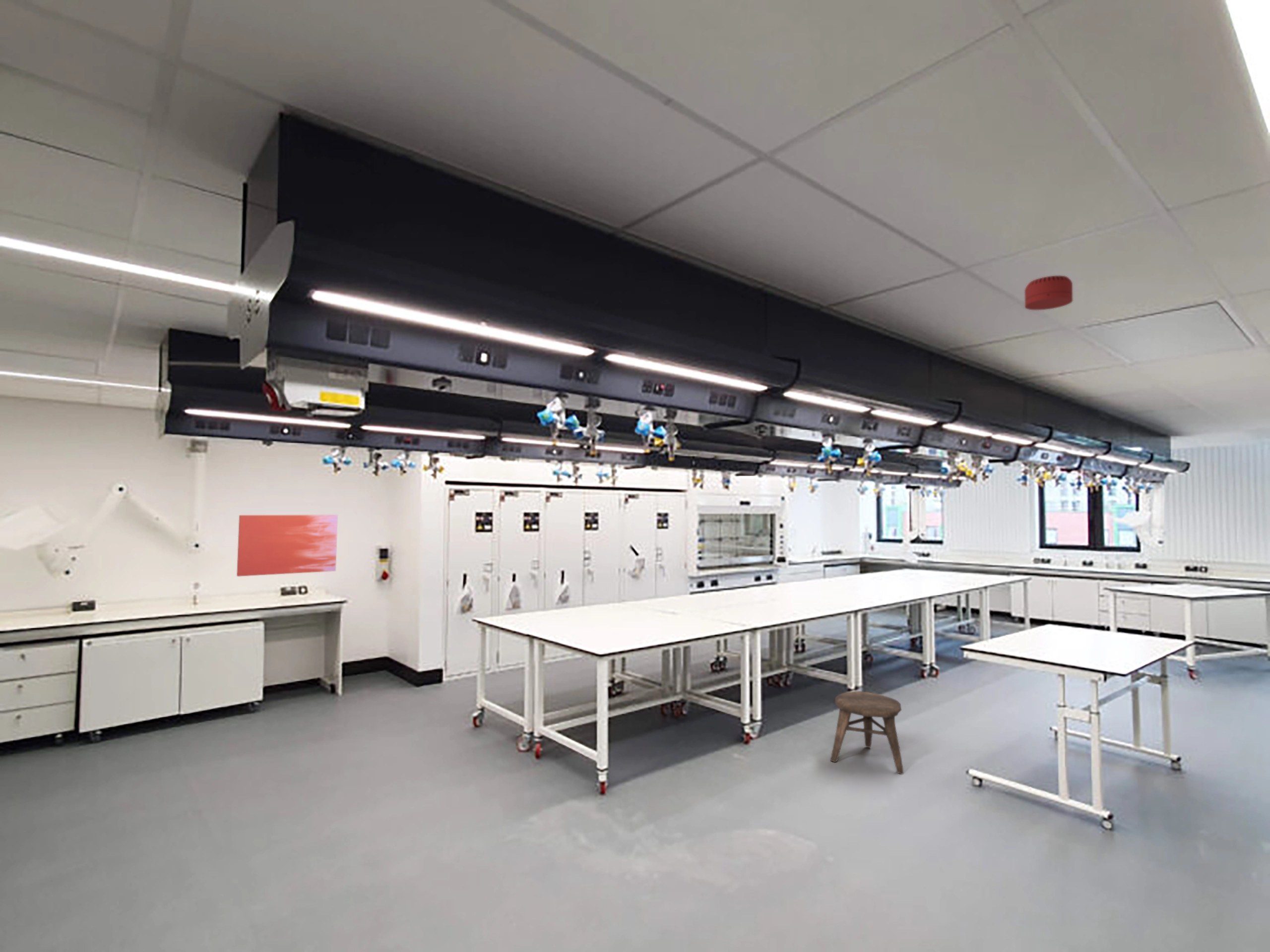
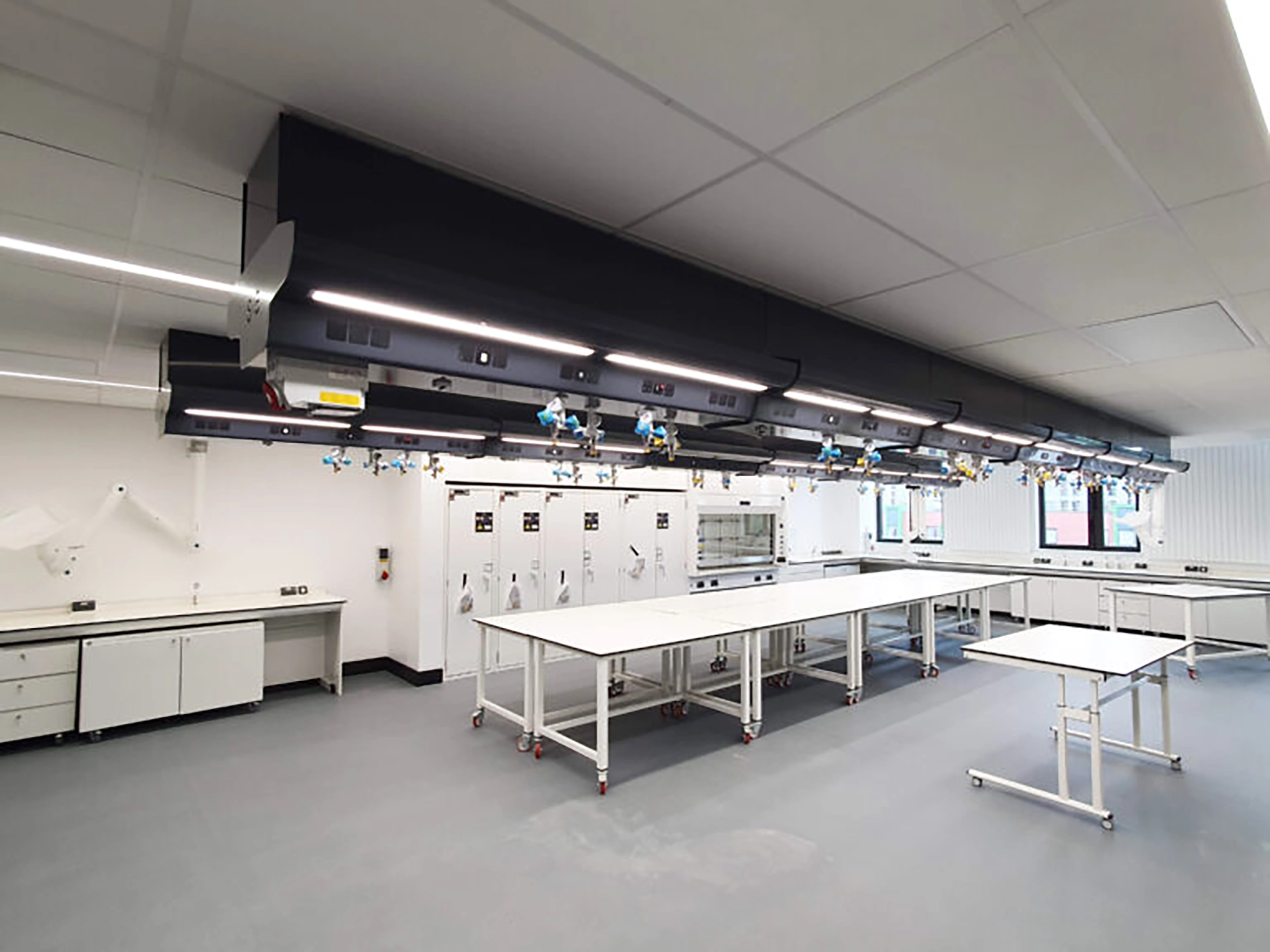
- smoke detector [1024,275,1073,310]
- wall art [236,514,338,577]
- stool [830,691,904,775]
